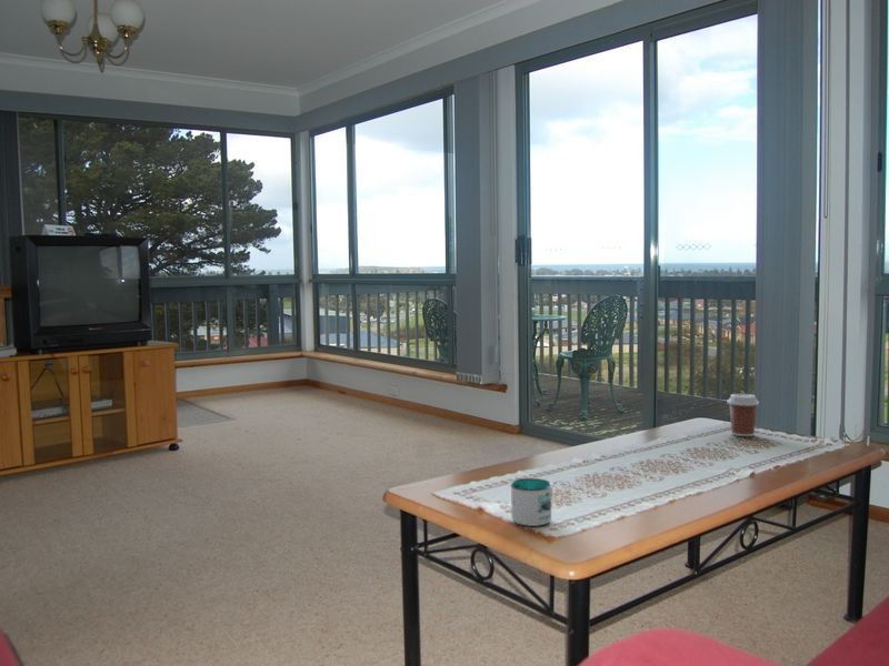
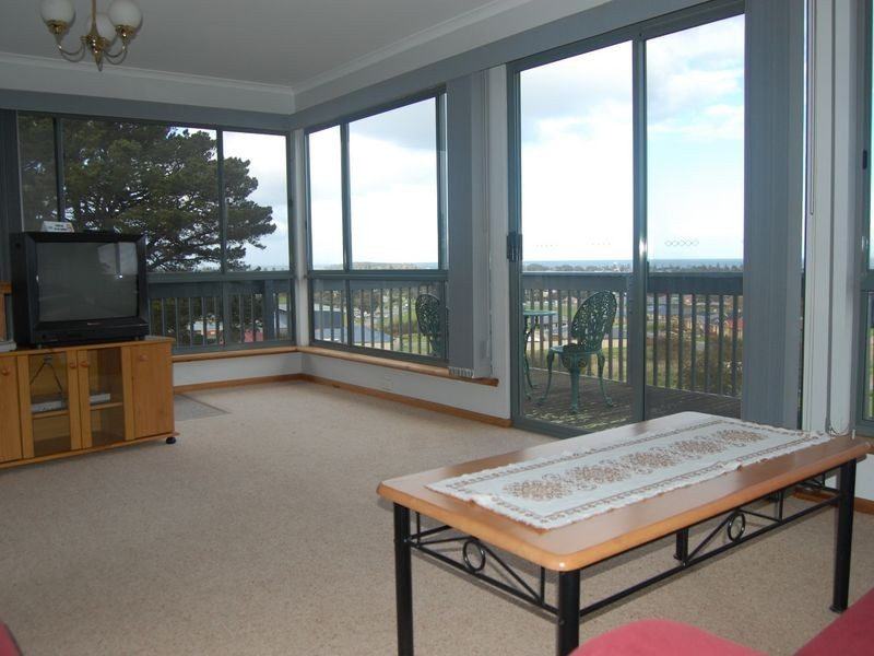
- coffee cup [726,393,760,437]
- mug [509,477,553,527]
